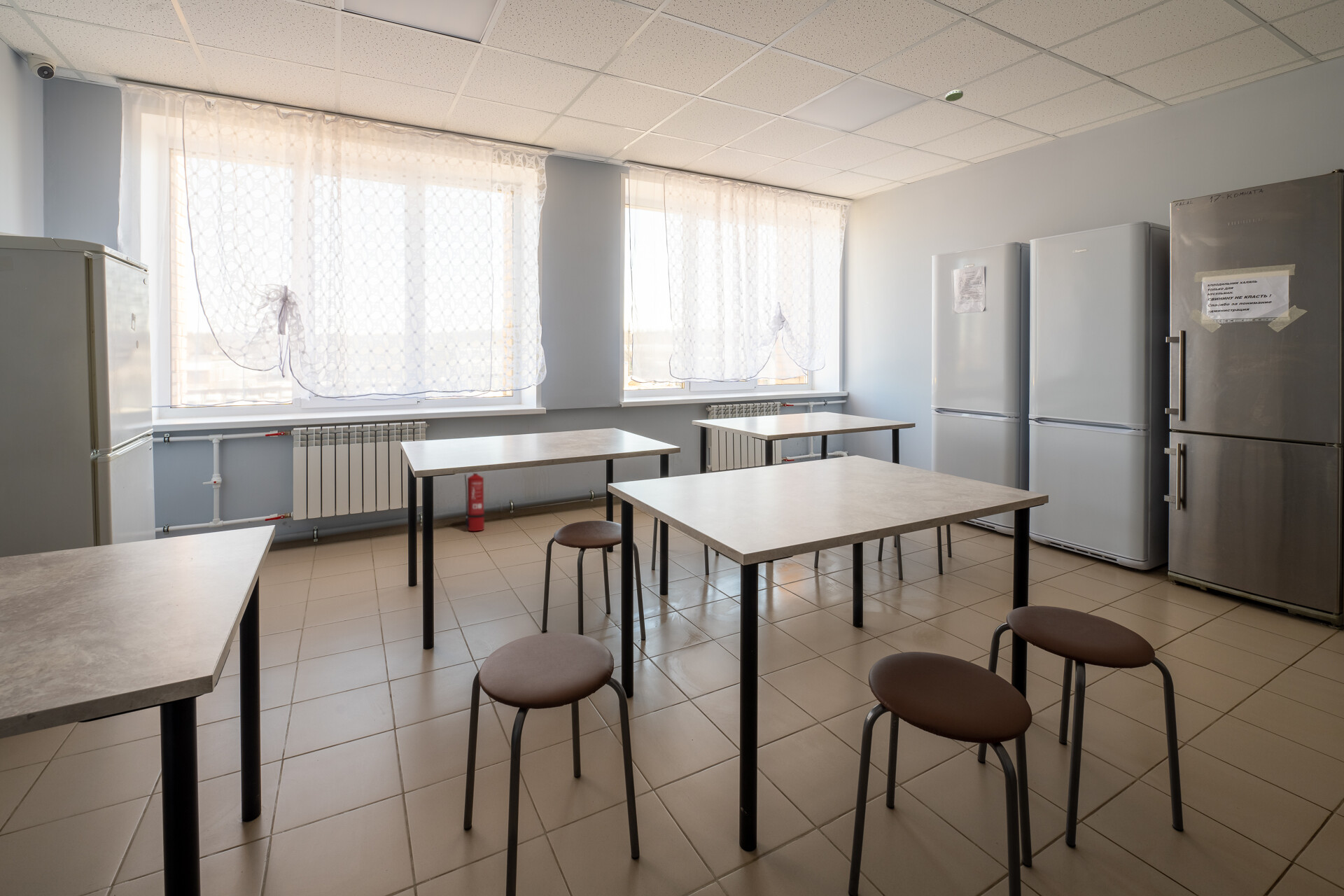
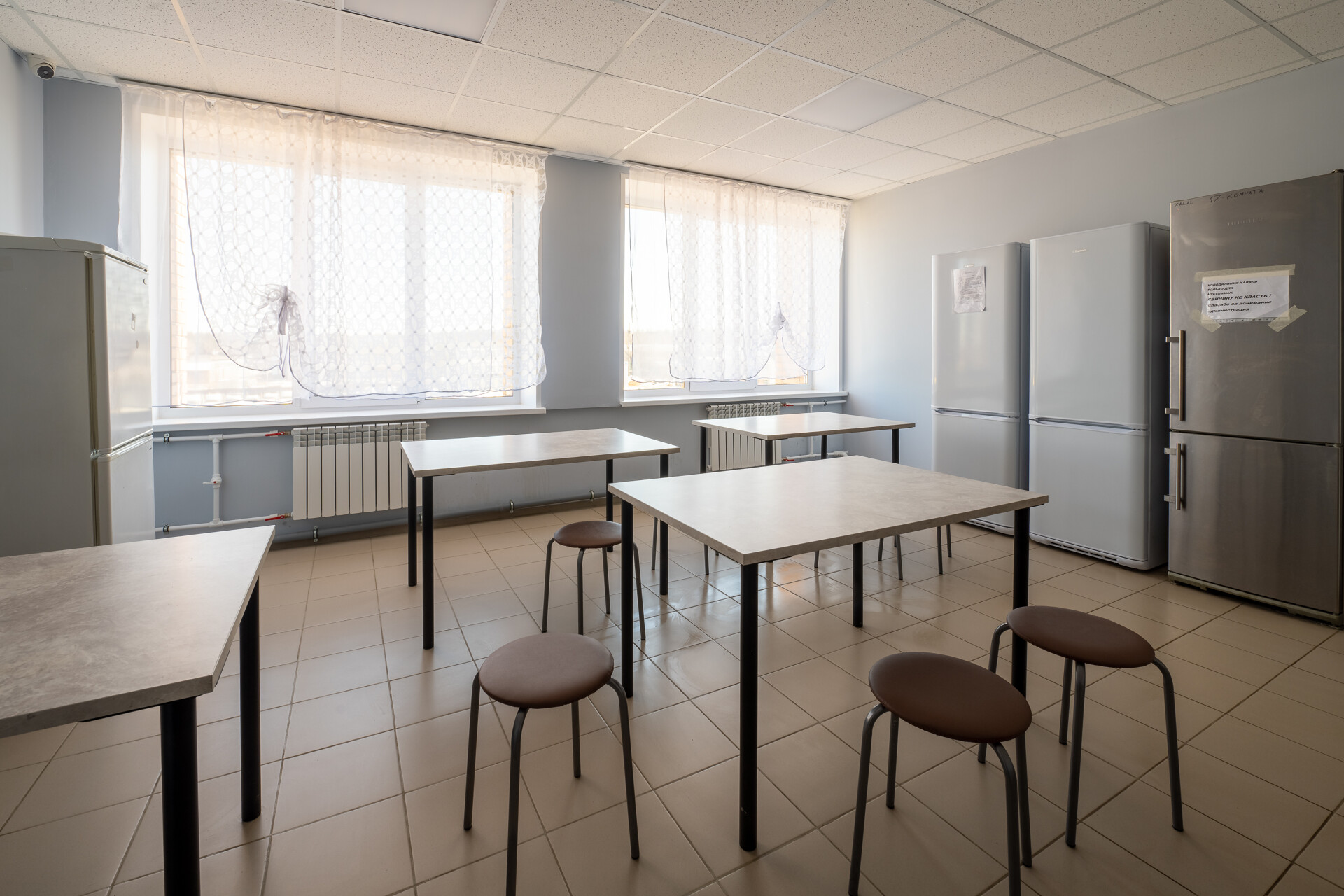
- fire extinguisher [464,472,485,532]
- smoke detector [945,89,964,102]
